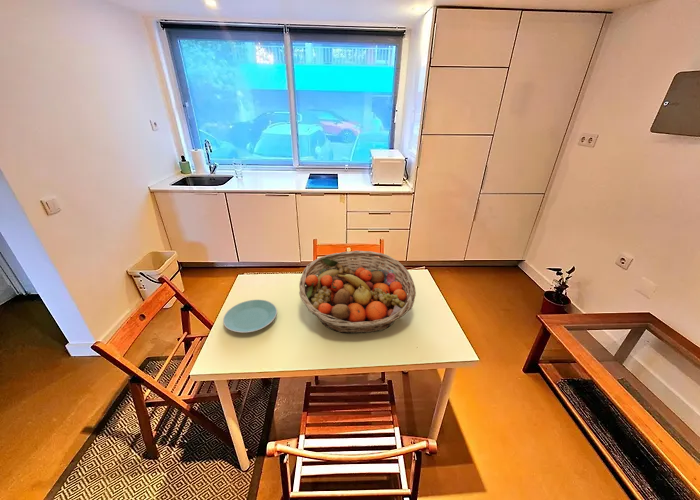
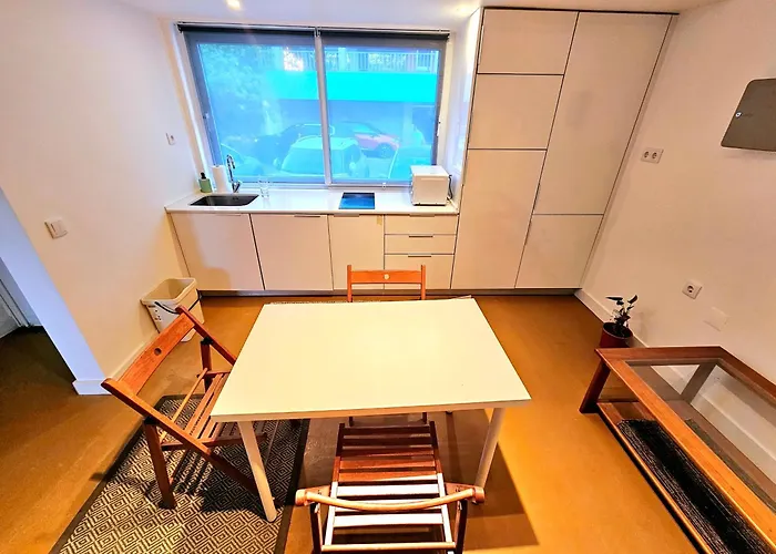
- fruit basket [298,250,417,335]
- plate [222,299,278,334]
